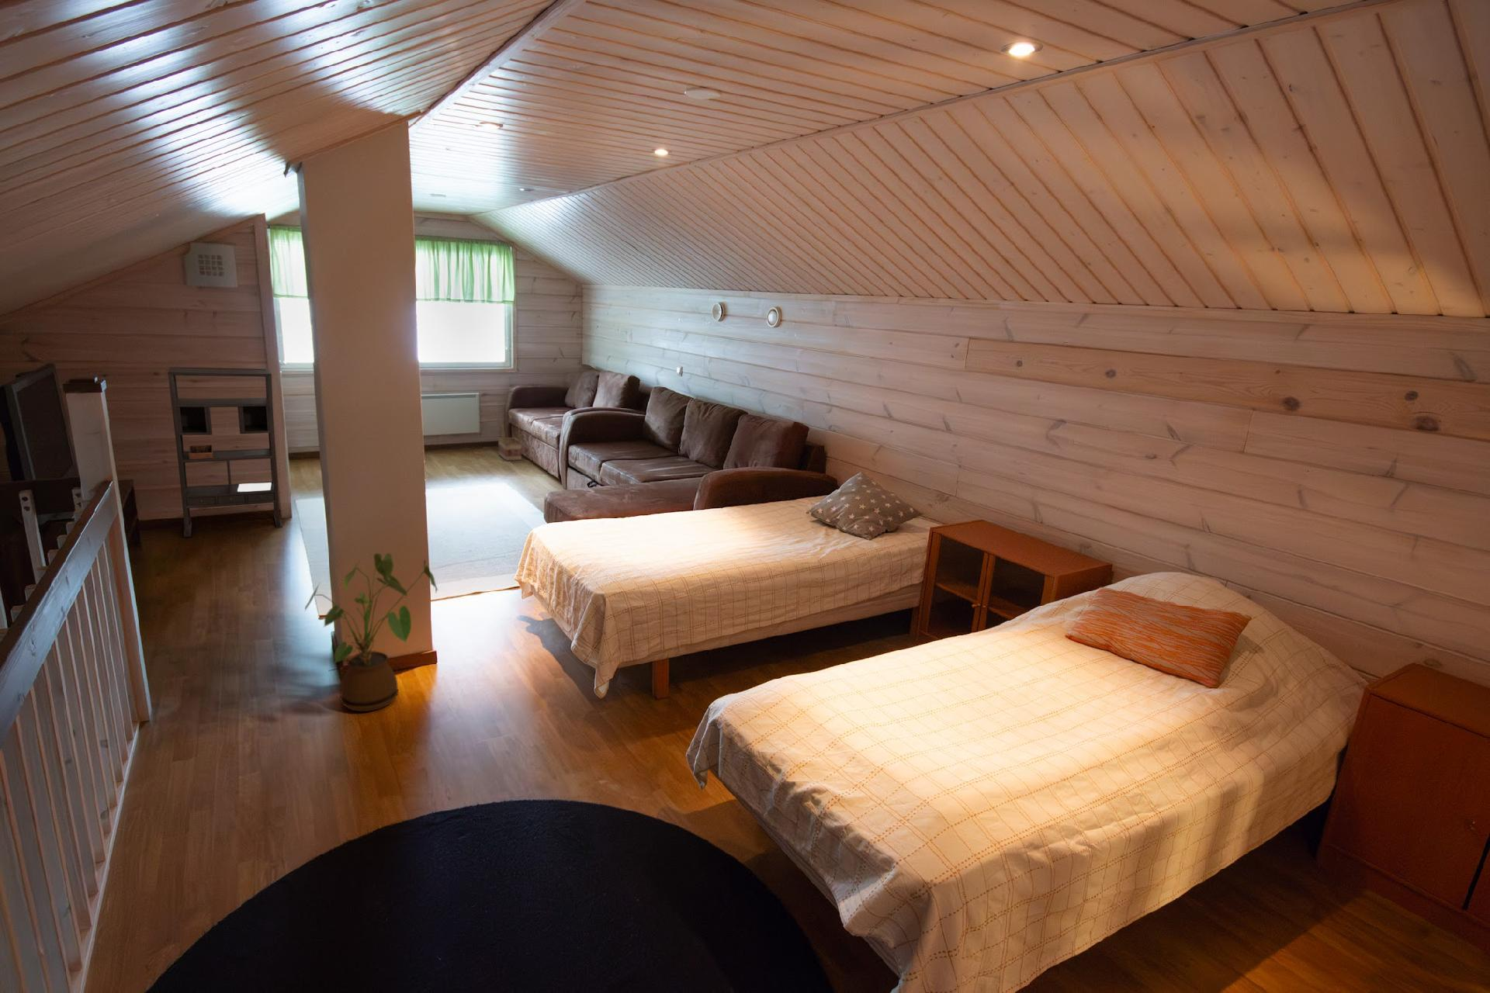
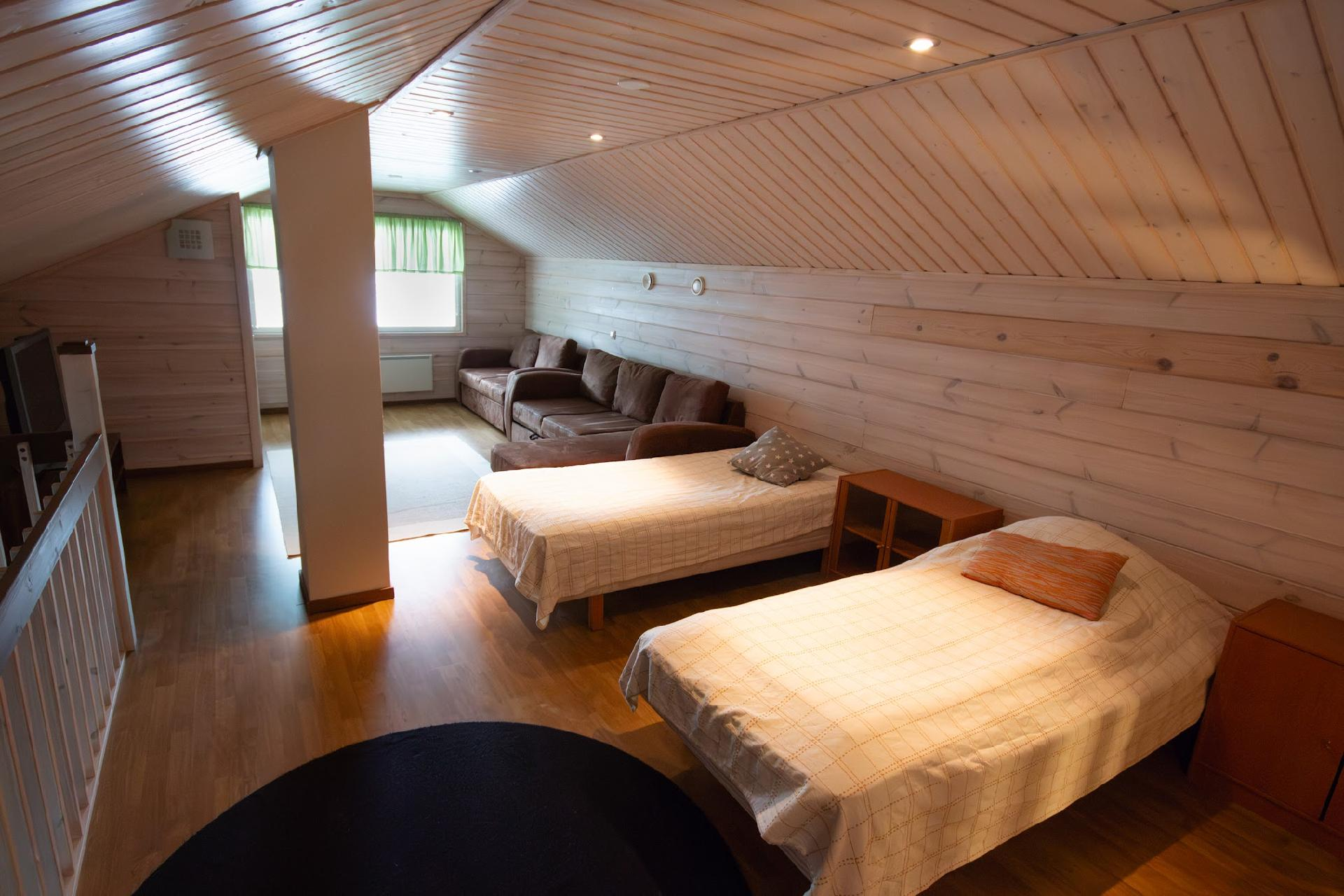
- bookshelf [167,366,283,538]
- house plant [304,552,438,713]
- basket [498,423,522,461]
